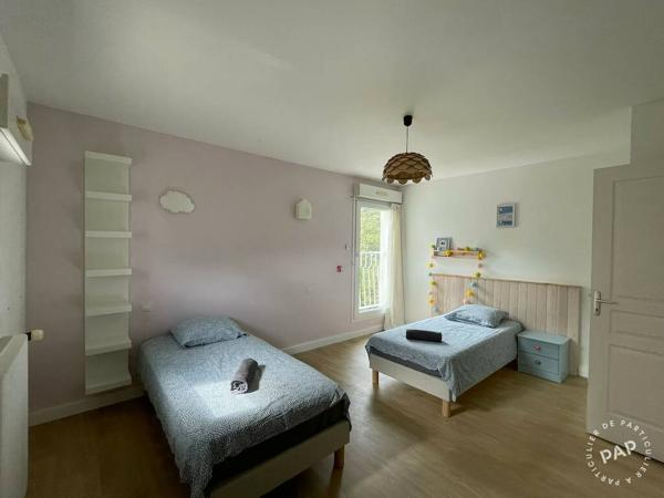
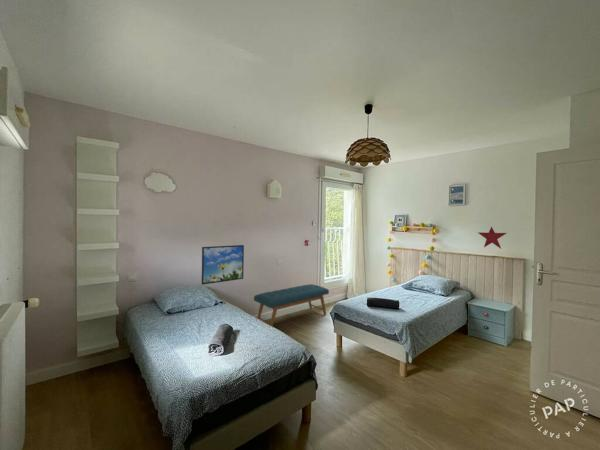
+ bench [253,283,330,327]
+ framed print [201,244,245,285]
+ decorative star [477,226,507,250]
